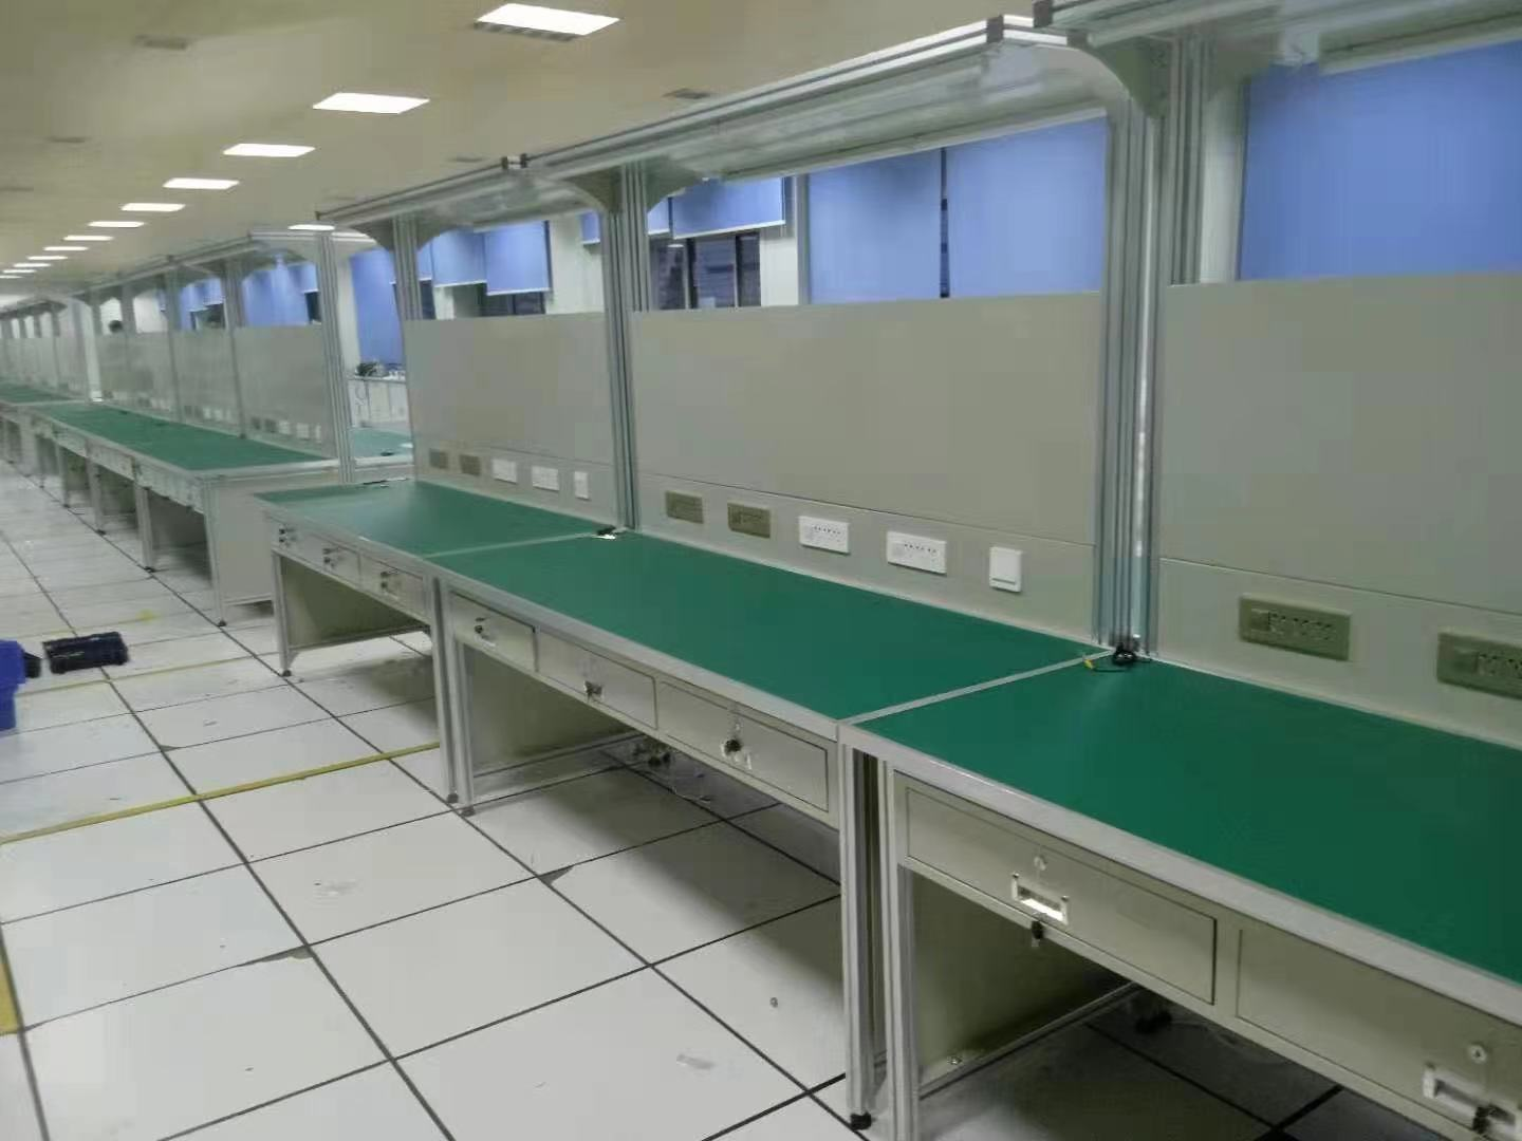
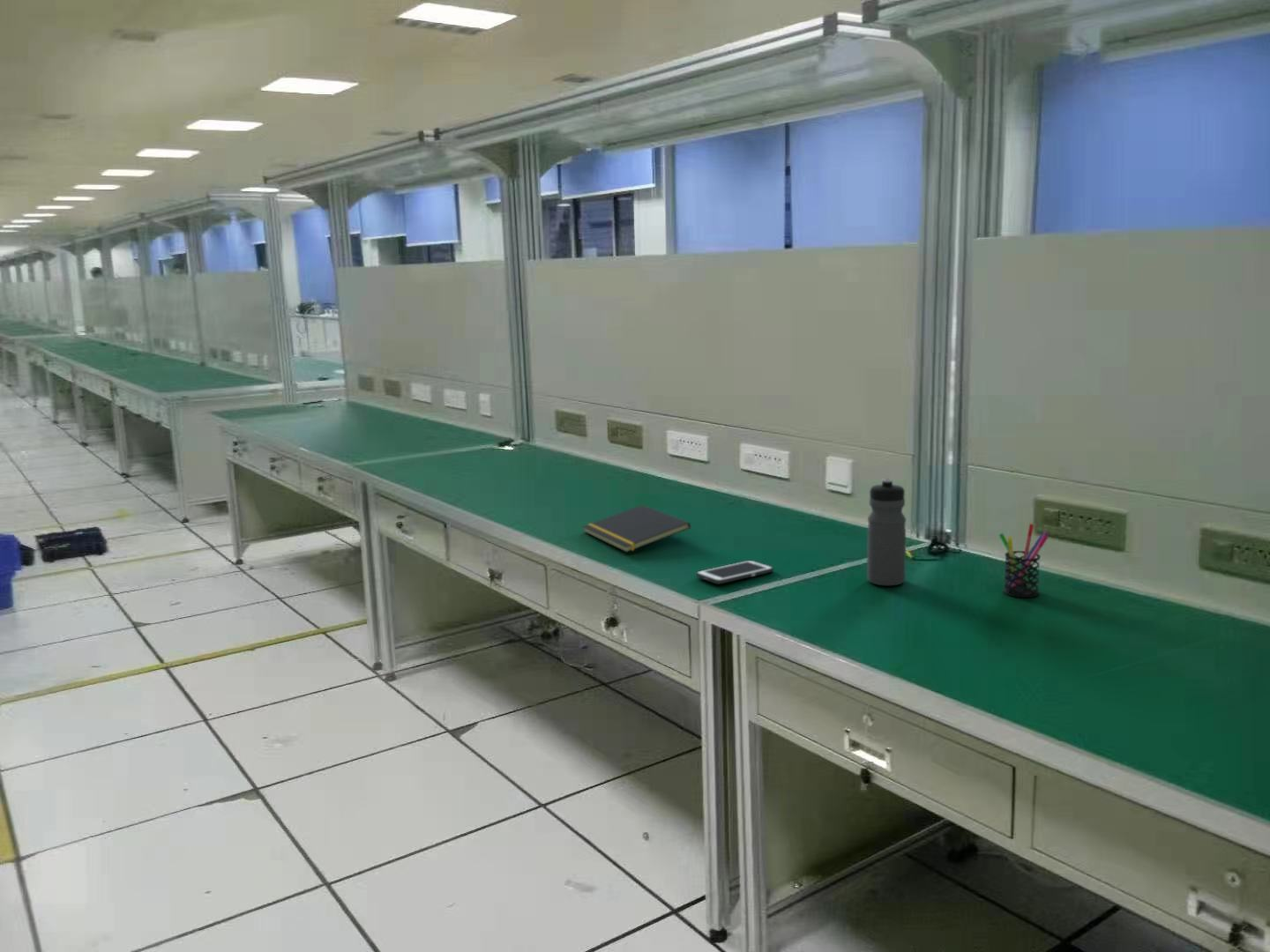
+ water bottle [866,478,907,587]
+ cell phone [695,560,774,585]
+ pen holder [998,523,1050,599]
+ notepad [582,504,691,554]
